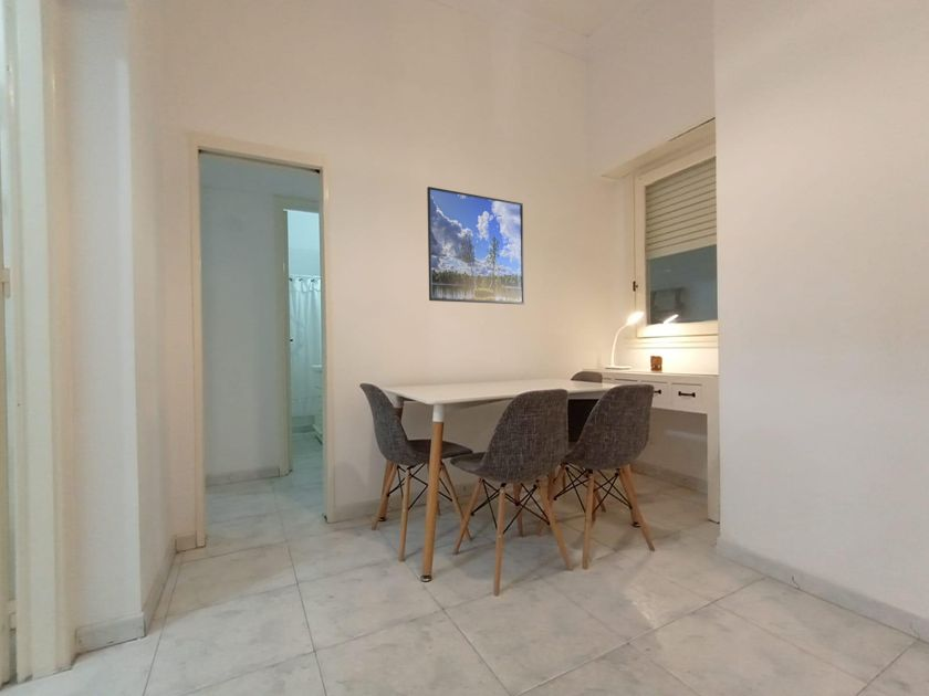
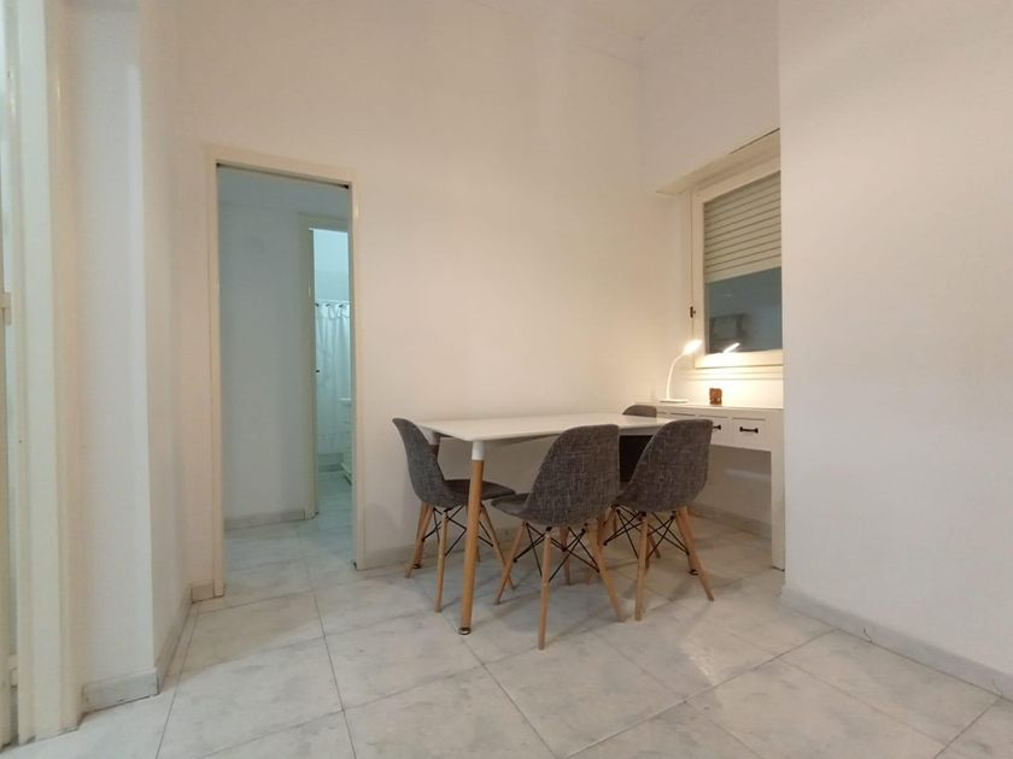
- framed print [426,186,525,305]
